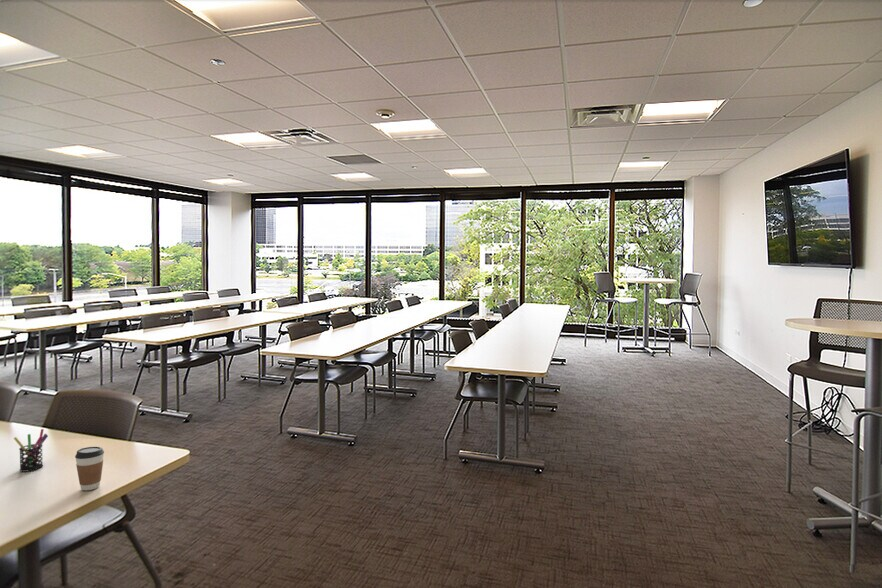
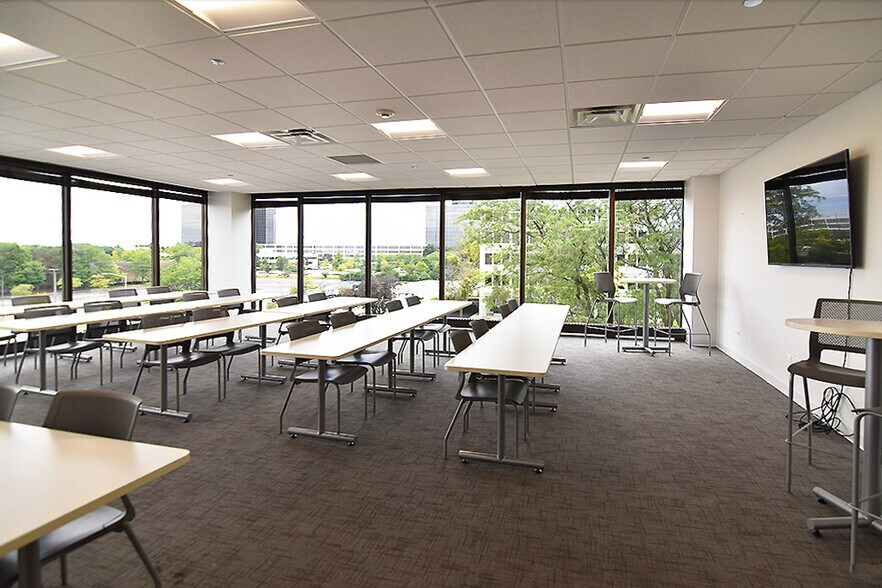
- coffee cup [74,446,105,491]
- pen holder [13,428,49,472]
